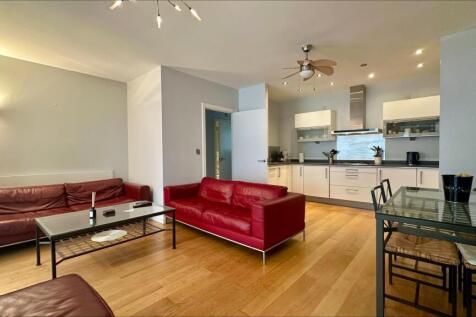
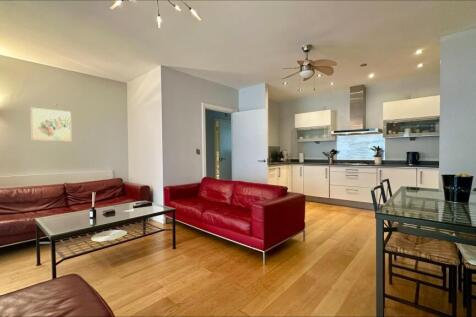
+ wall art [29,106,72,142]
